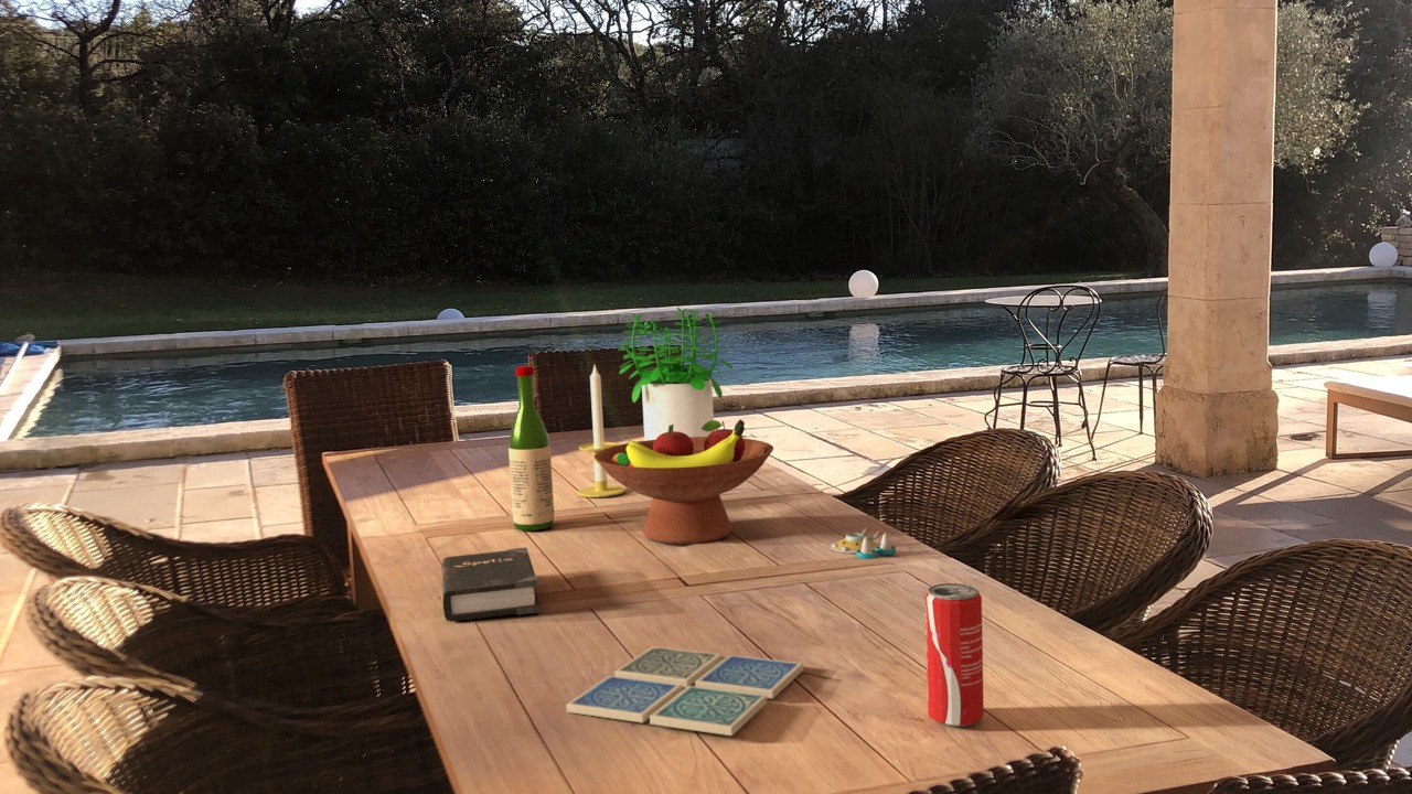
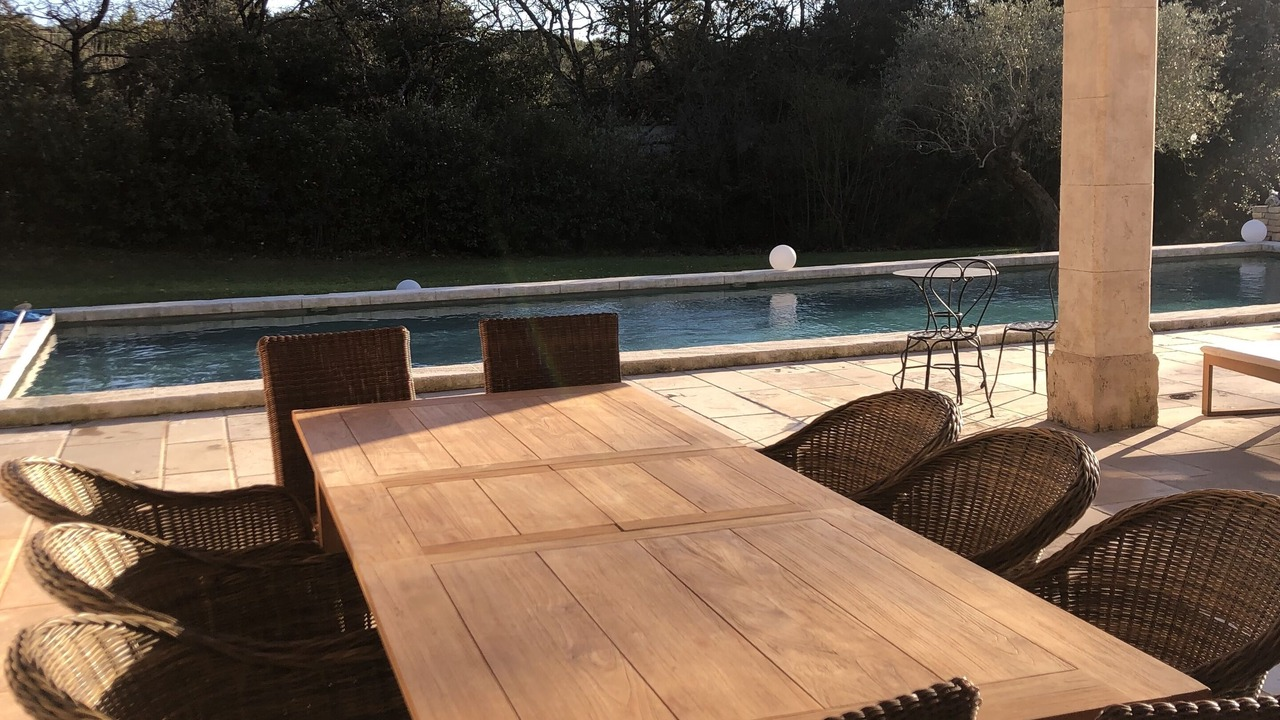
- wine bottle [507,365,555,532]
- potted plant [619,307,734,441]
- beverage can [924,582,985,728]
- drink coaster [565,645,804,737]
- candle [577,365,627,498]
- fruit bowl [592,419,774,546]
- hardback book [441,546,541,623]
- salt and pepper shaker set [830,527,897,560]
